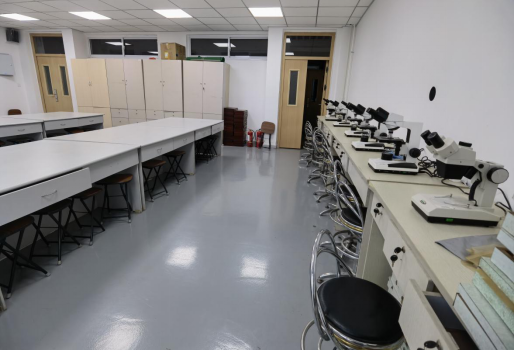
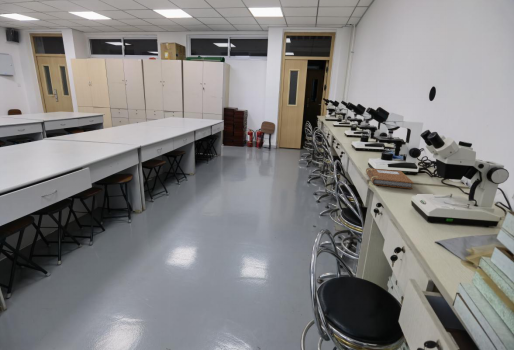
+ notebook [365,167,415,190]
